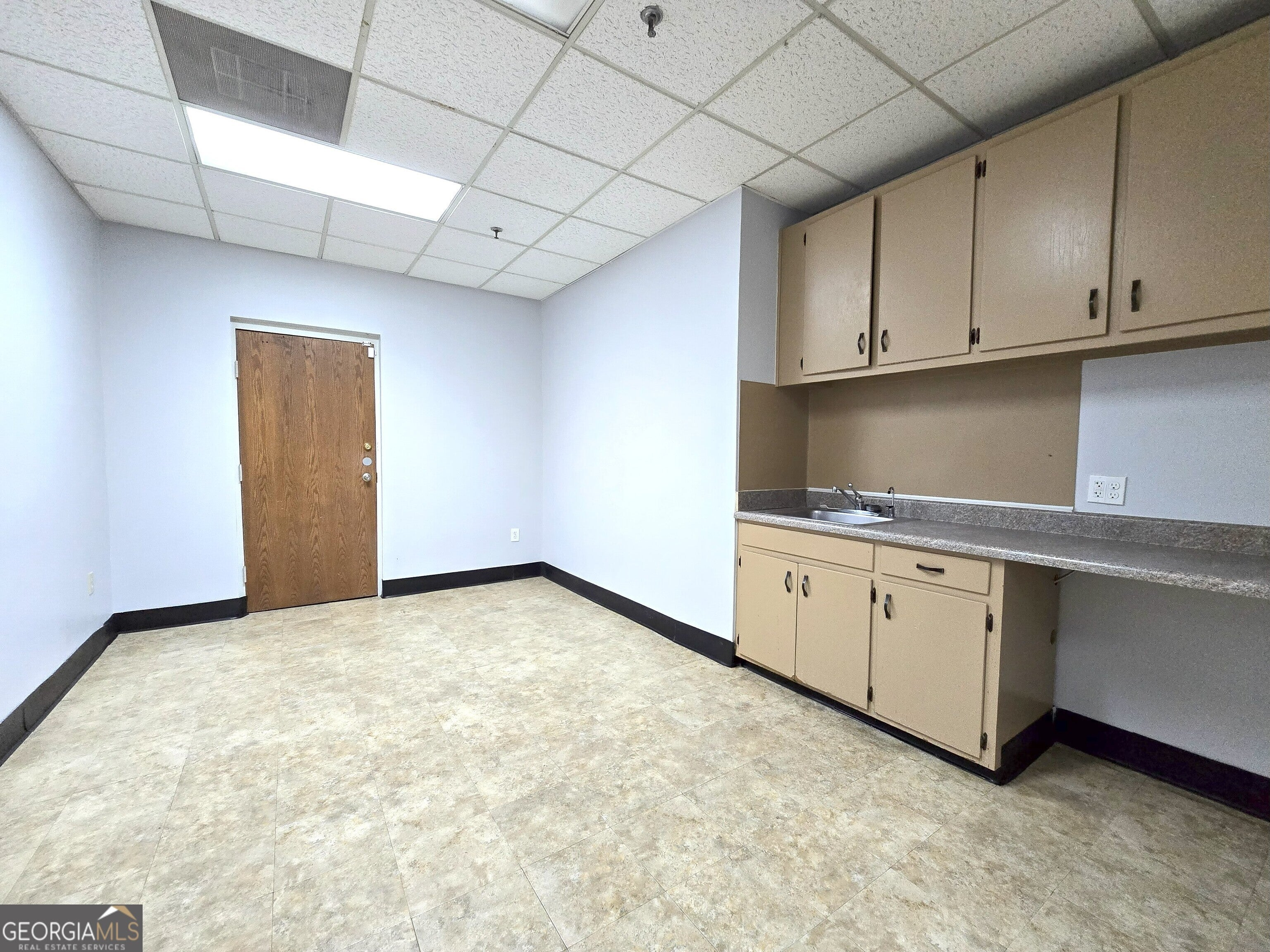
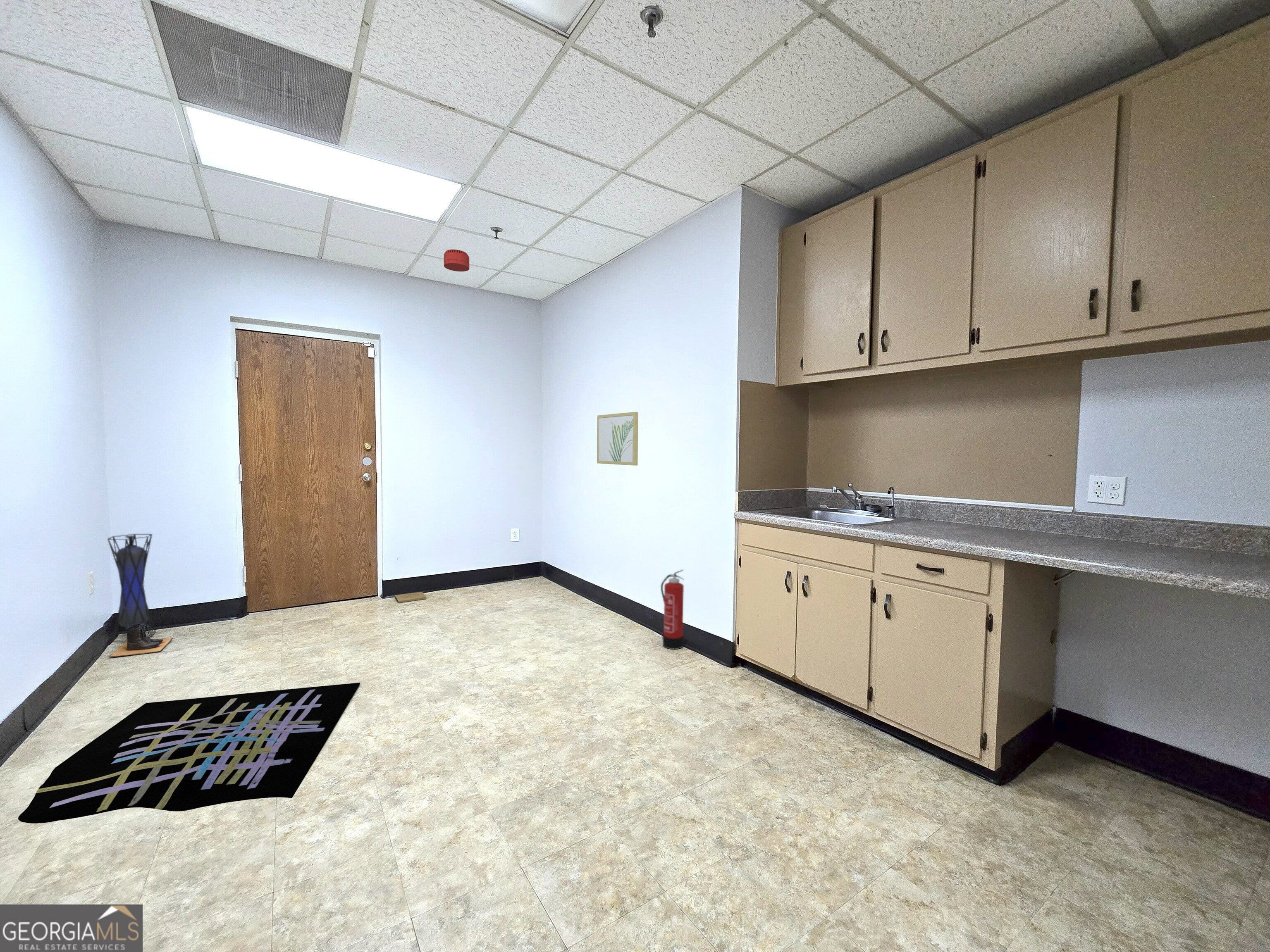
+ wall art [597,412,639,466]
+ box [394,591,427,603]
+ rug [18,682,360,824]
+ fire extinguisher [660,569,685,650]
+ lantern [107,533,157,643]
+ smoke detector [444,249,470,272]
+ boots [109,623,173,658]
